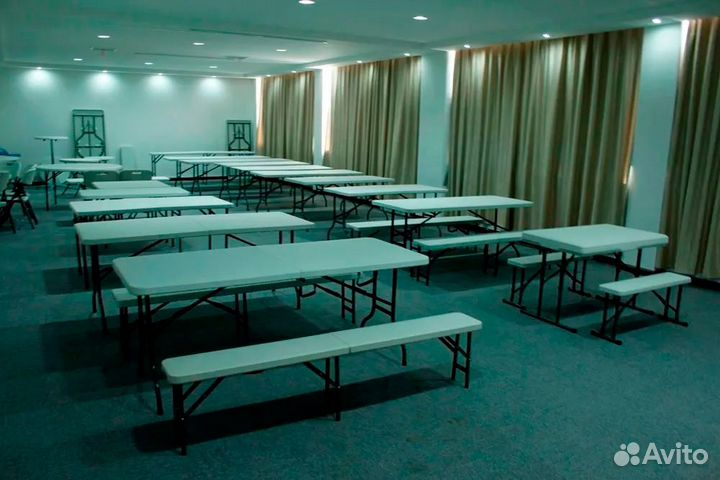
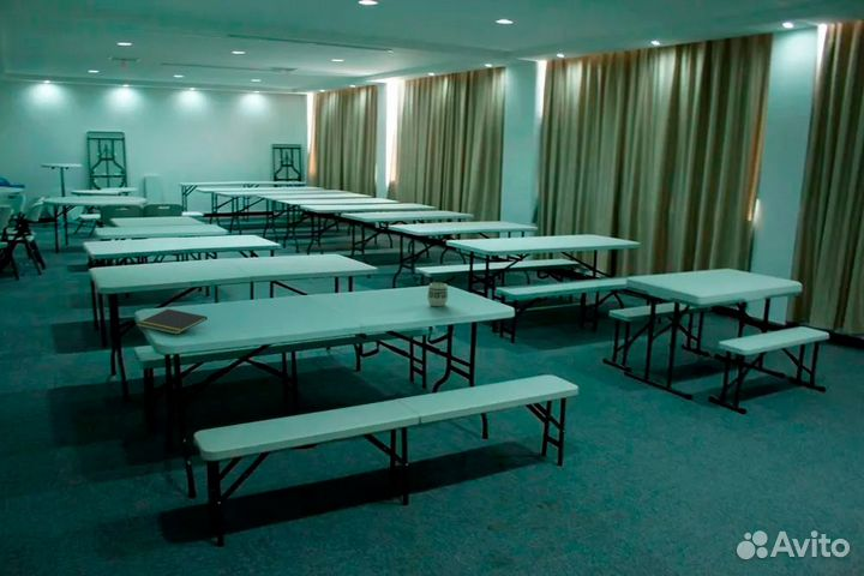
+ notepad [136,308,209,336]
+ cup [426,282,449,307]
